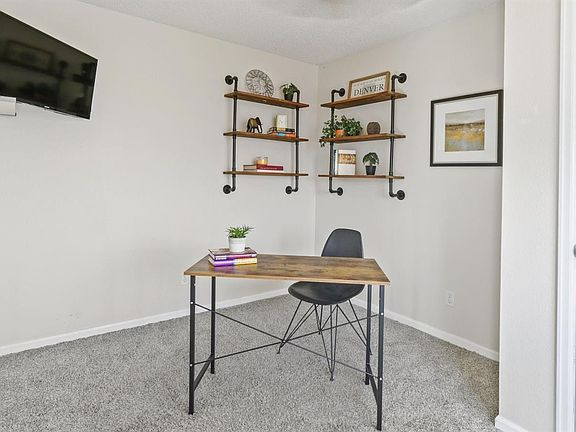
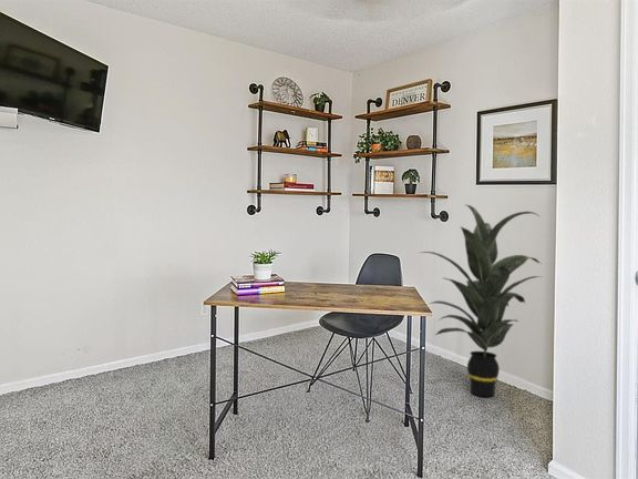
+ indoor plant [420,204,544,398]
